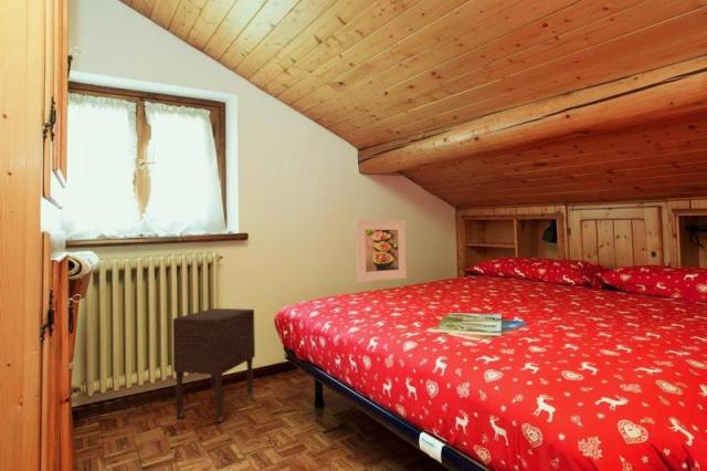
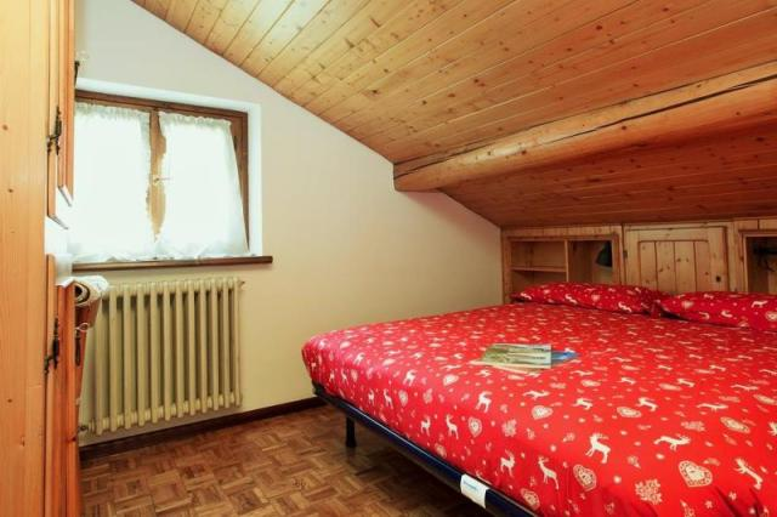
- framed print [355,219,408,283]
- nightstand [172,307,256,423]
